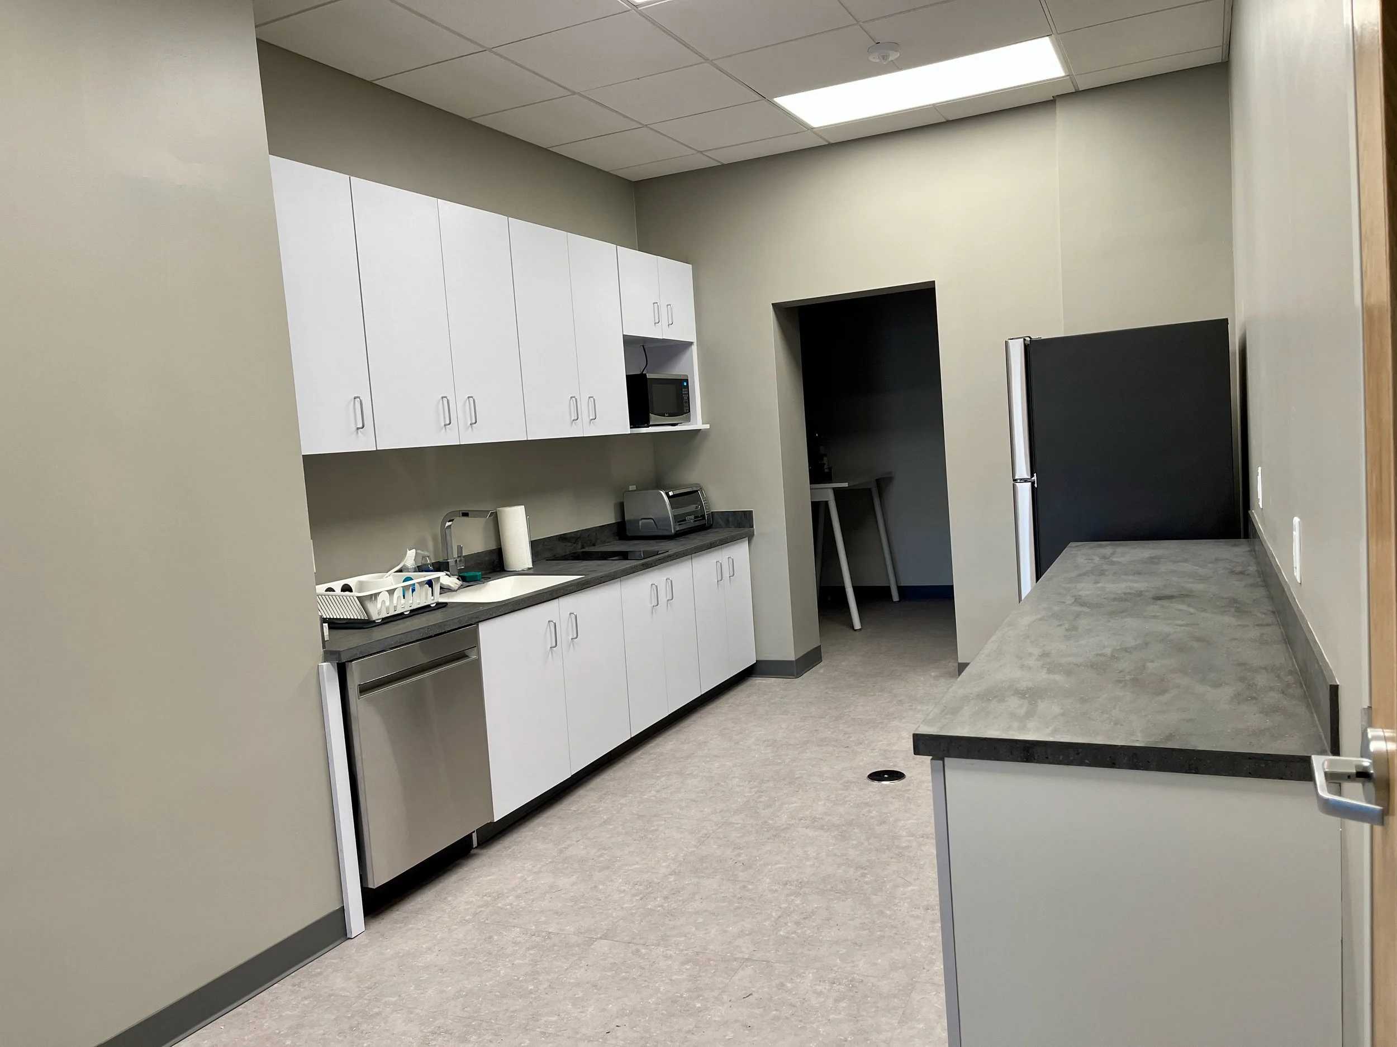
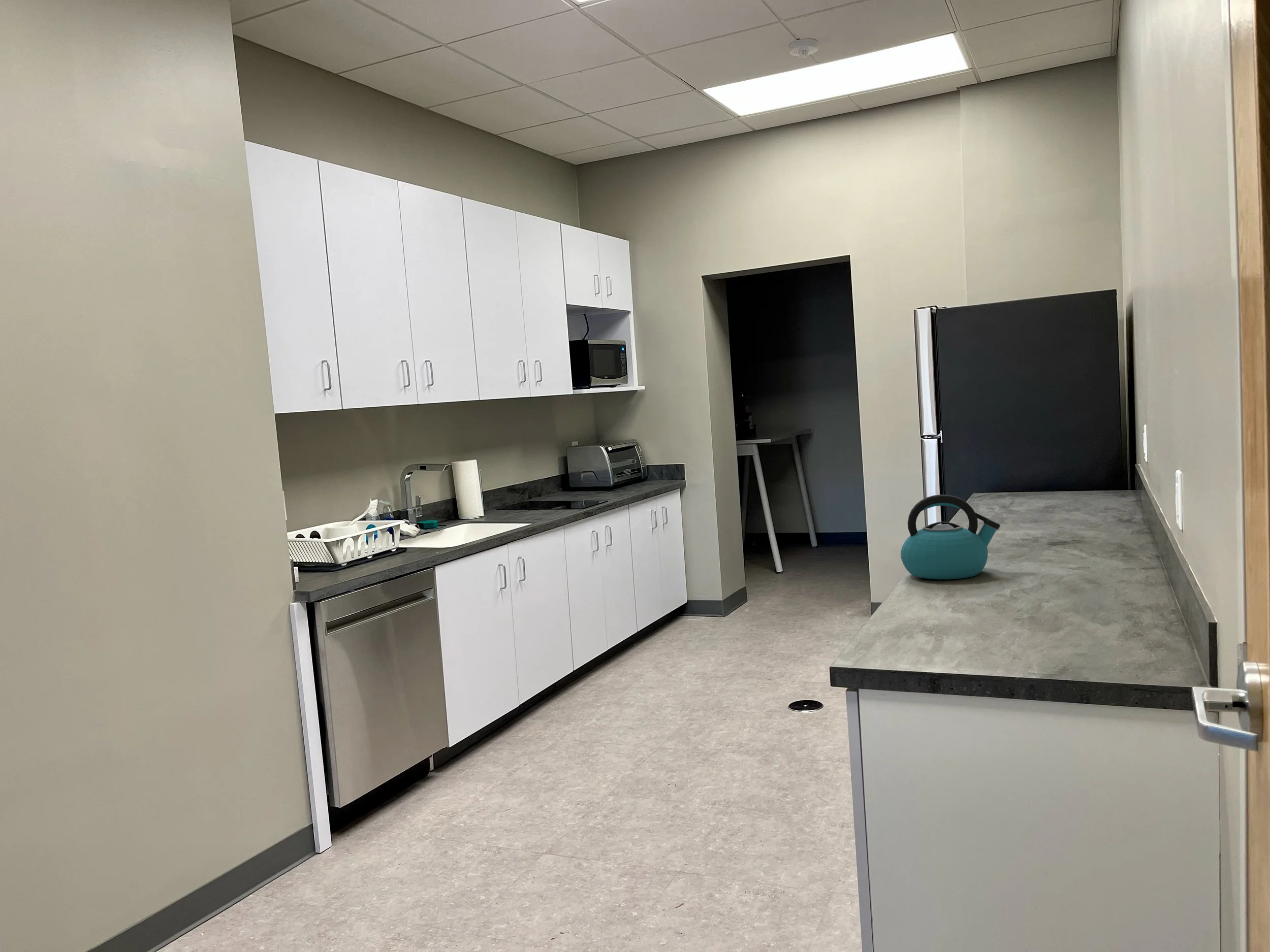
+ kettle [900,494,1000,580]
